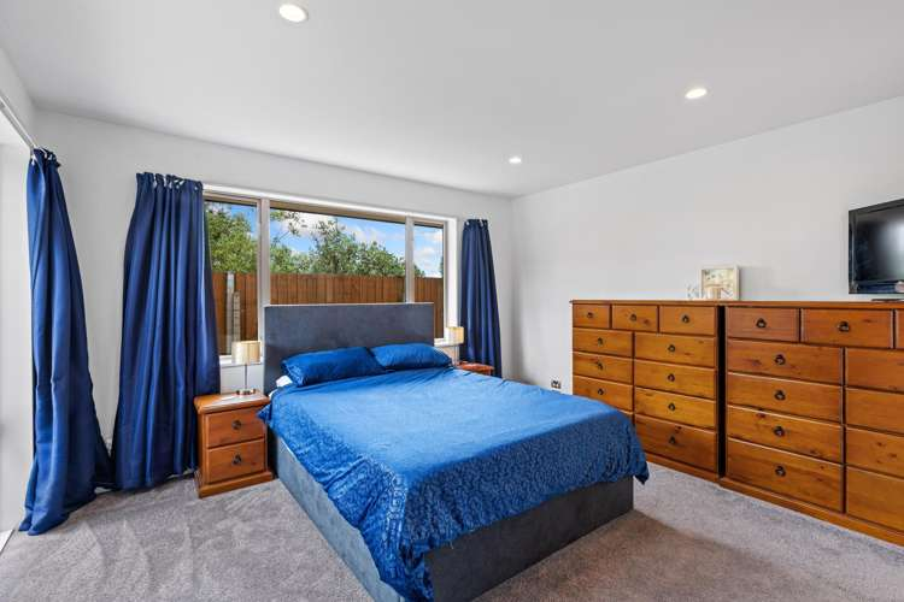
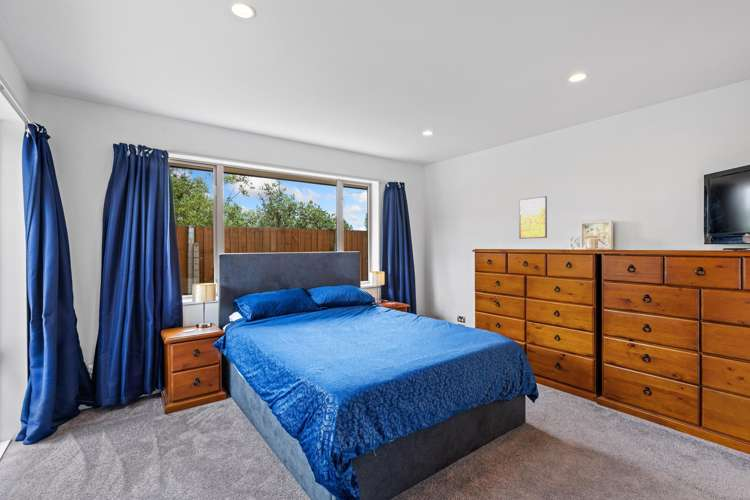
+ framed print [518,195,548,240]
